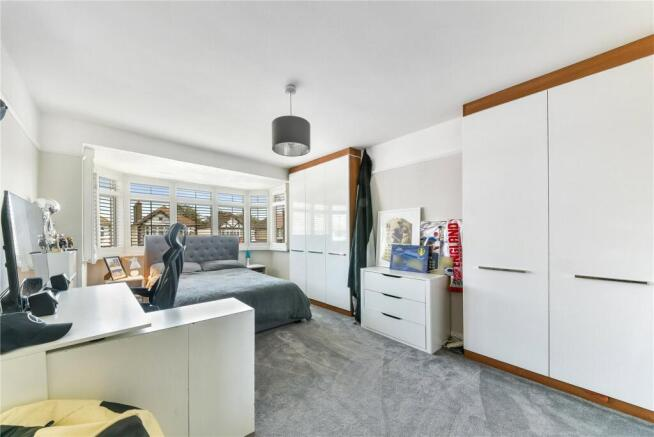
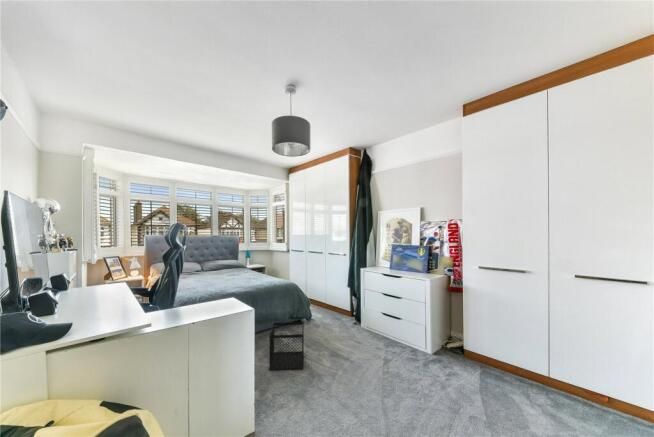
+ wastebasket [268,321,305,372]
